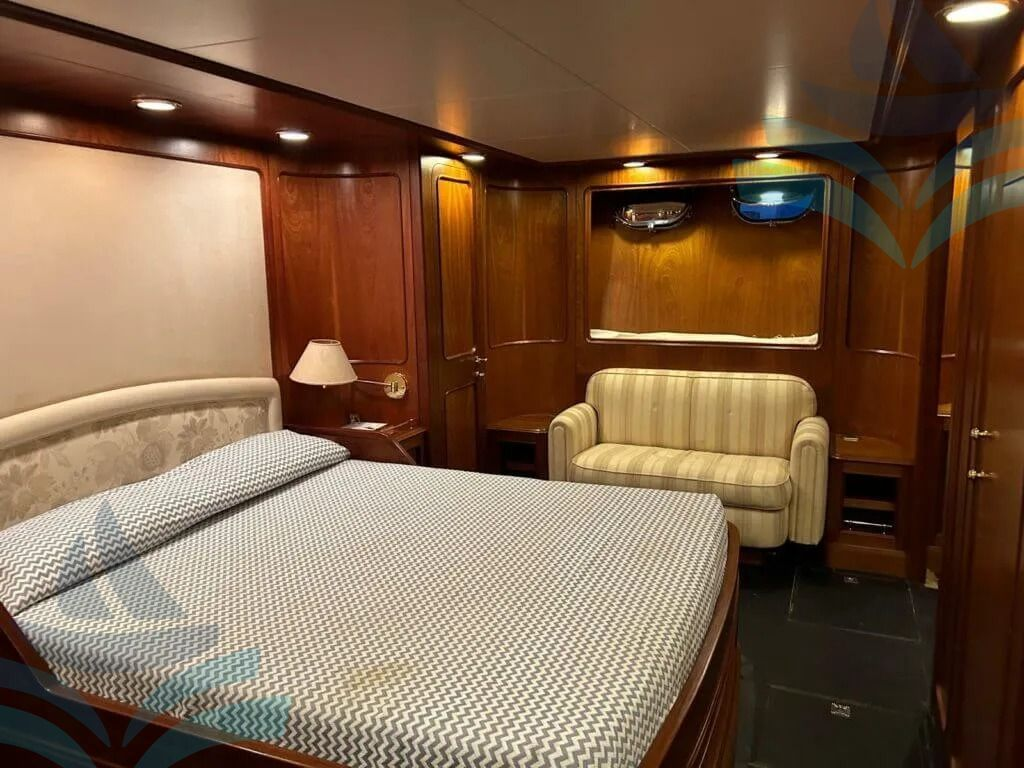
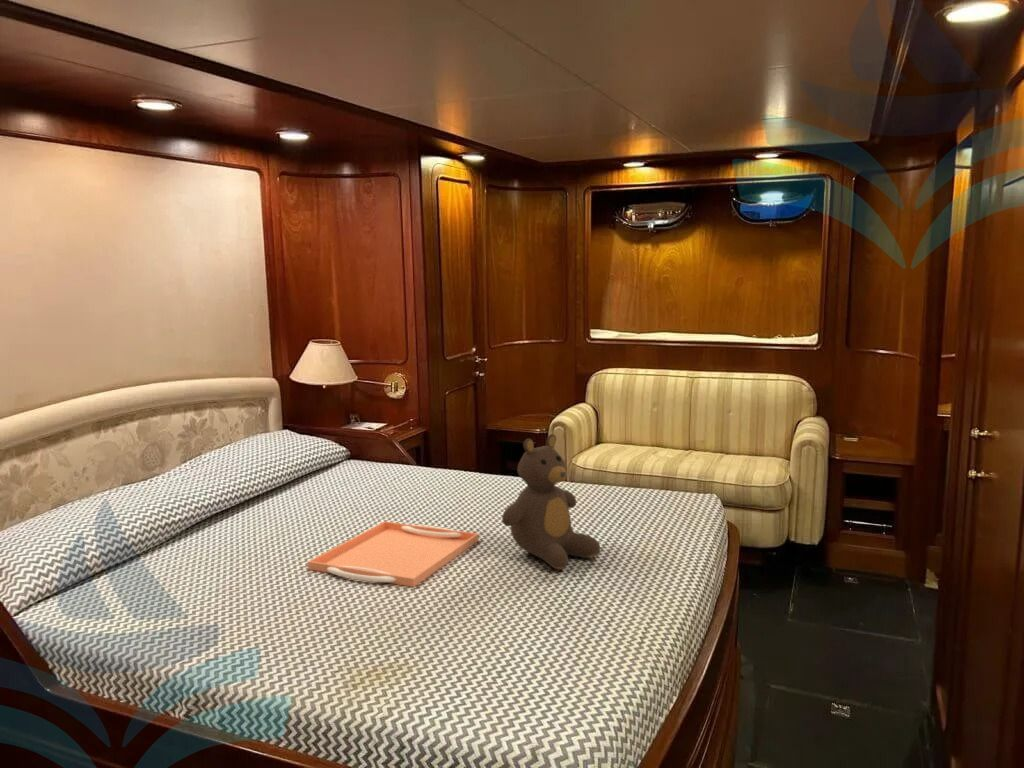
+ serving tray [307,520,480,588]
+ teddy bear [501,433,601,570]
